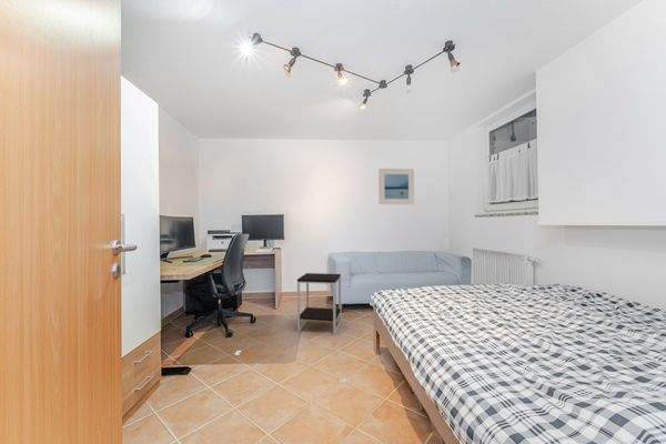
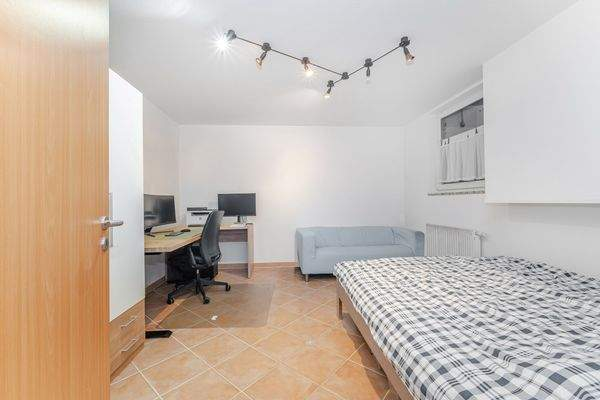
- side table [296,272,342,335]
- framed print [377,168,415,205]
